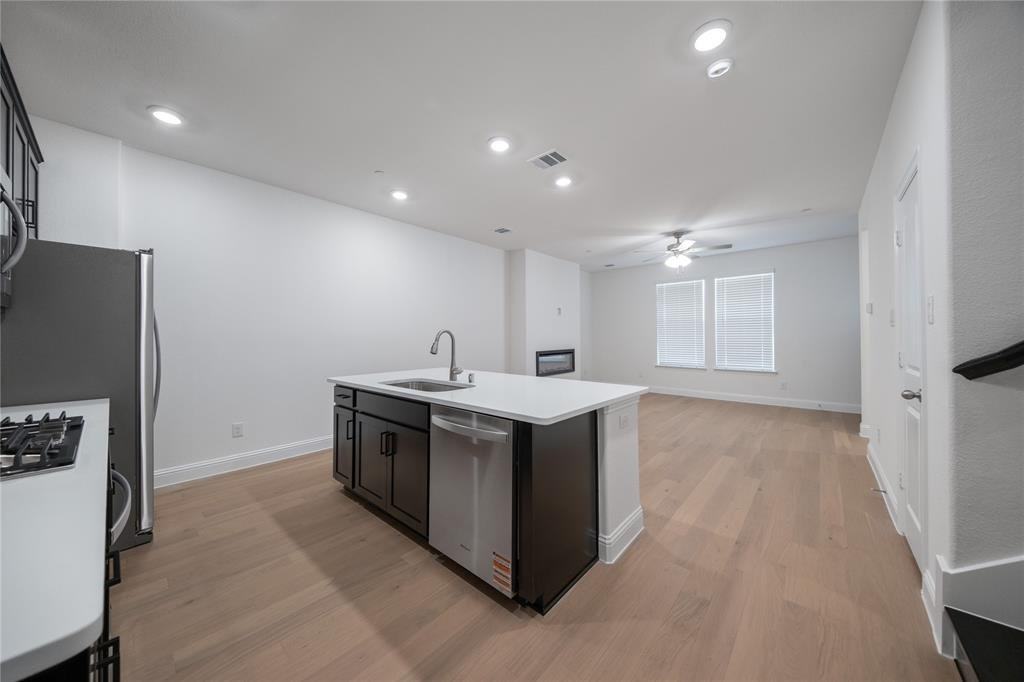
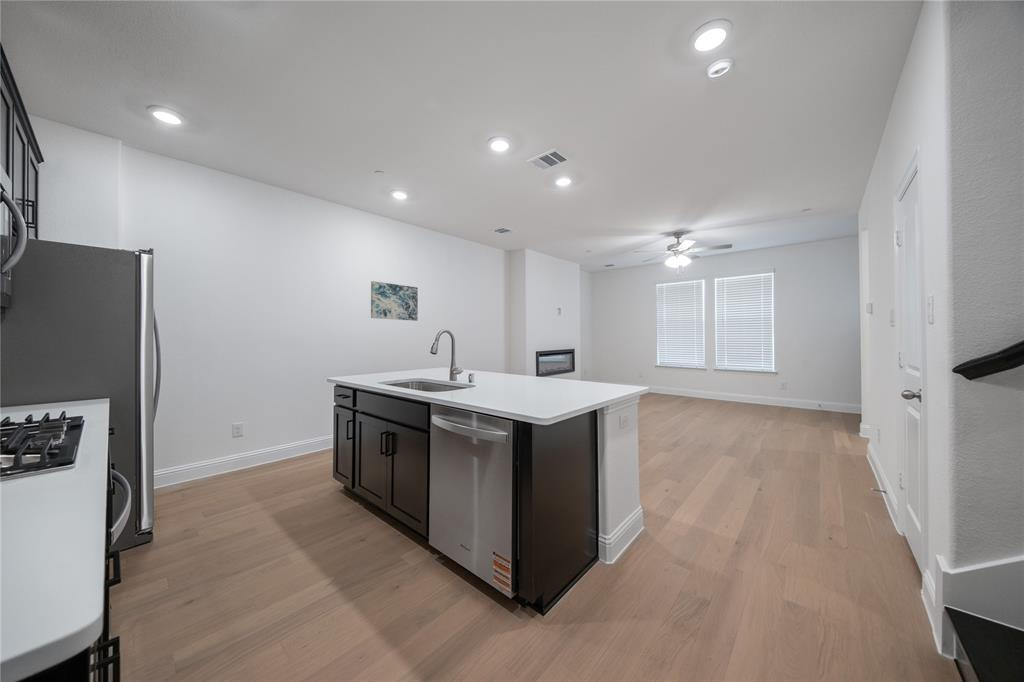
+ wall art [370,280,419,322]
